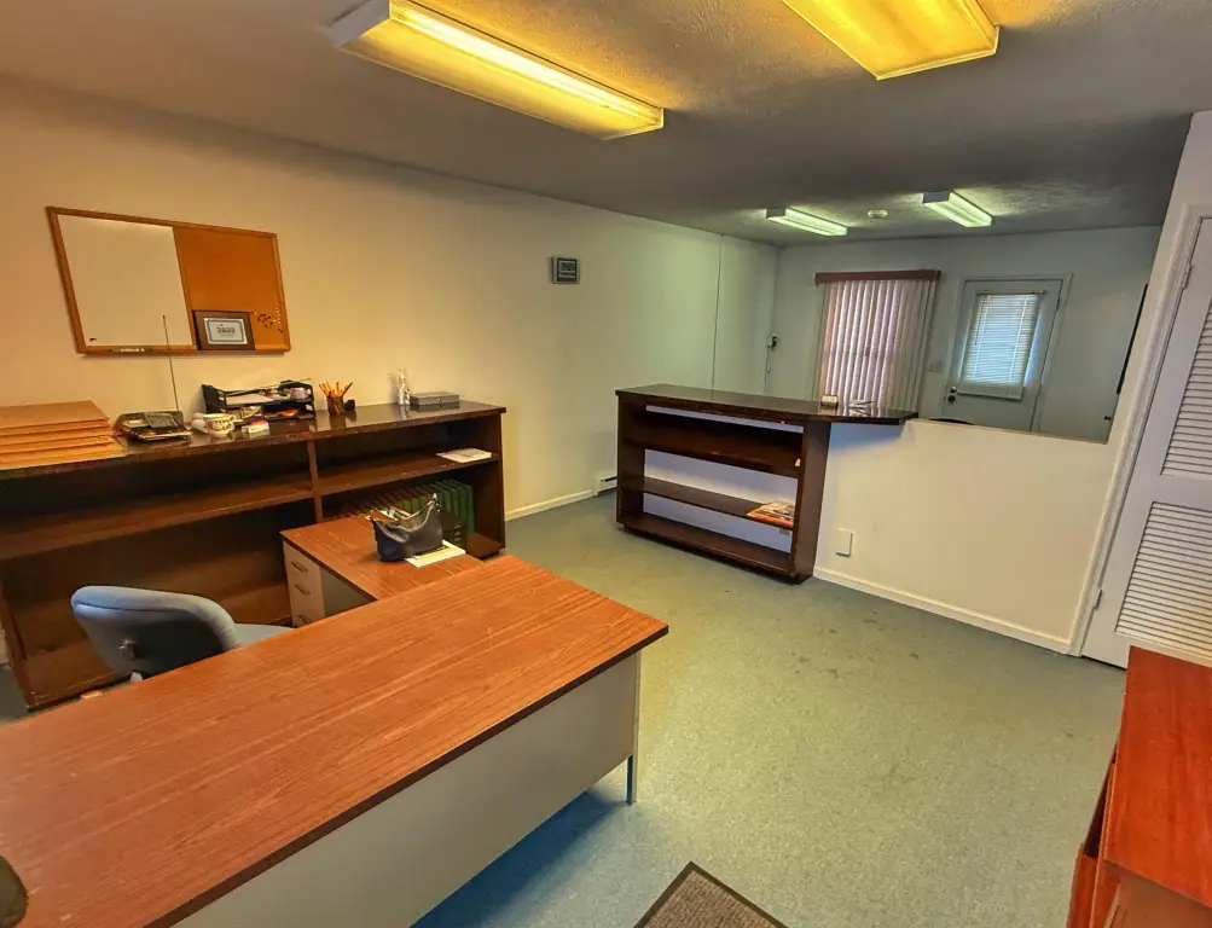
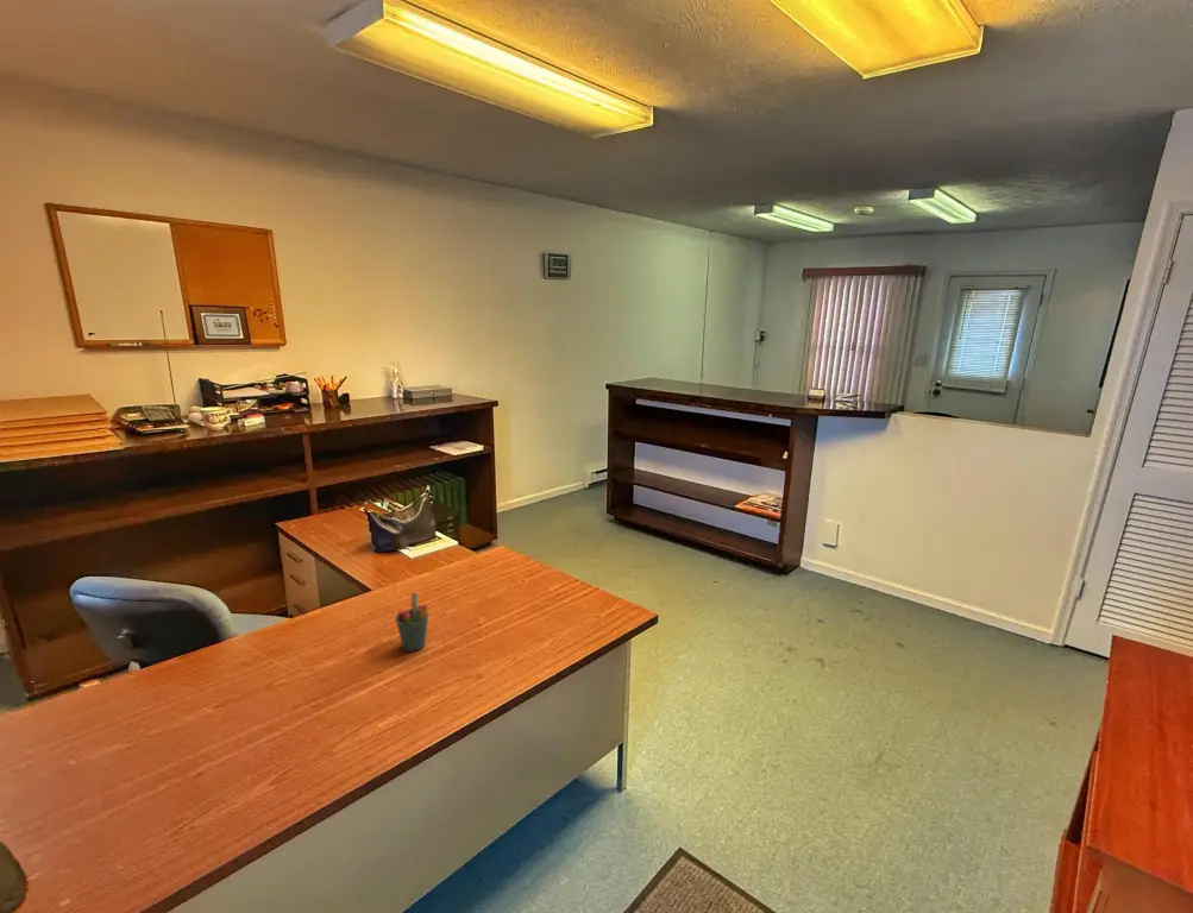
+ pen holder [395,592,429,653]
